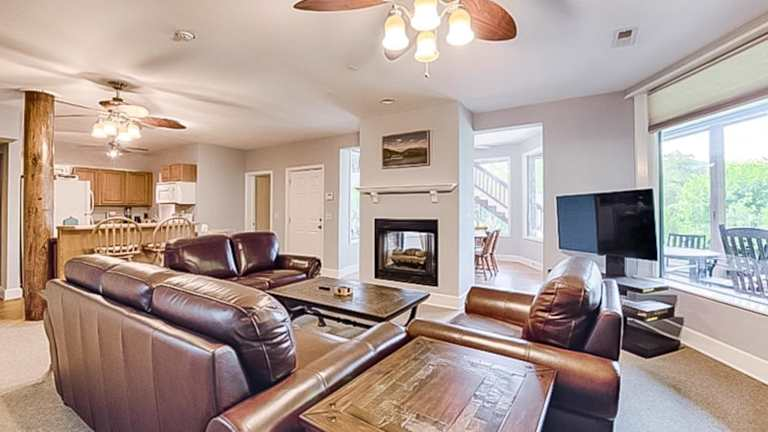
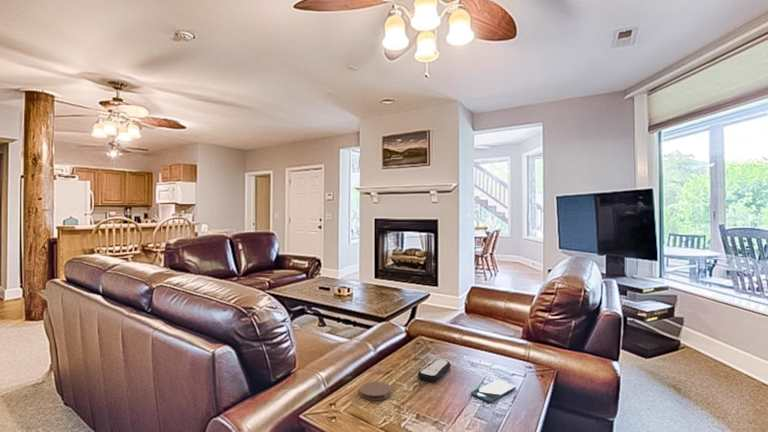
+ remote control [417,358,452,382]
+ coaster [359,380,392,401]
+ smartphone [470,378,517,403]
